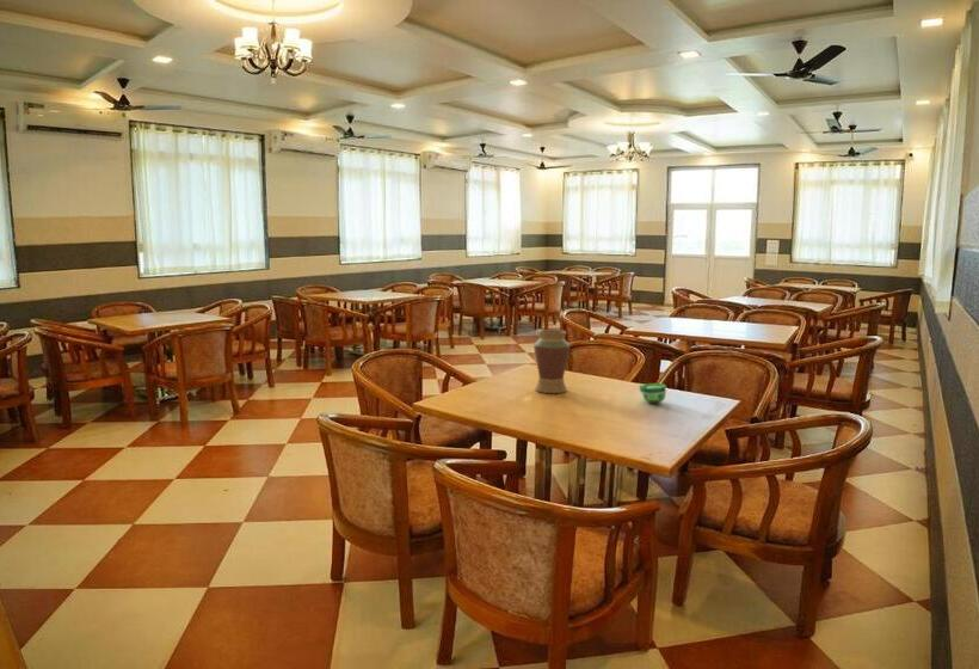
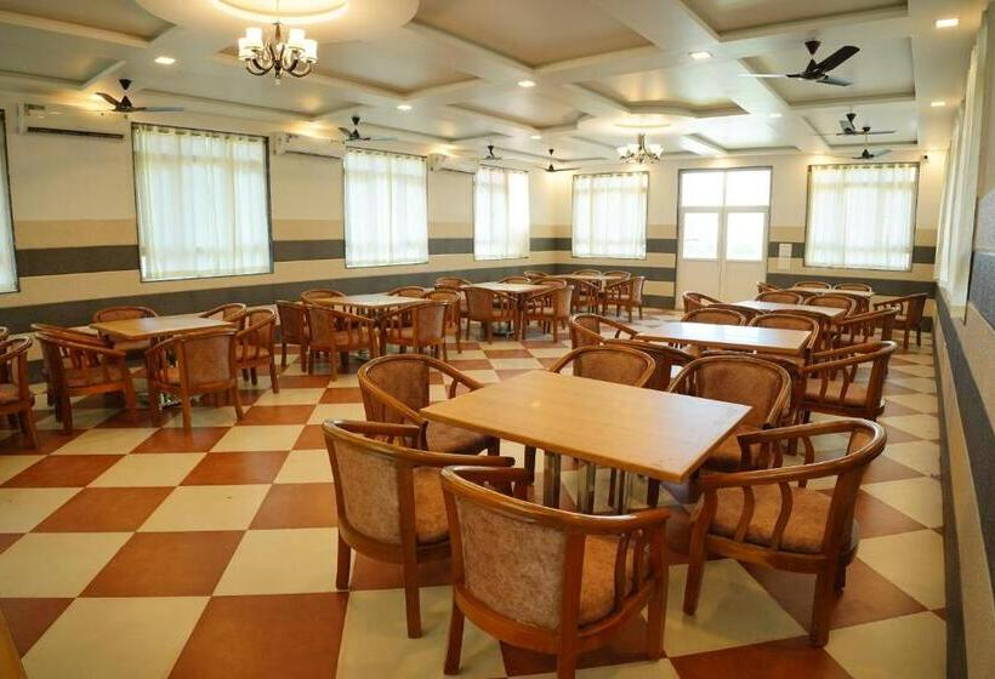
- cup [638,382,667,404]
- vase [532,329,571,394]
